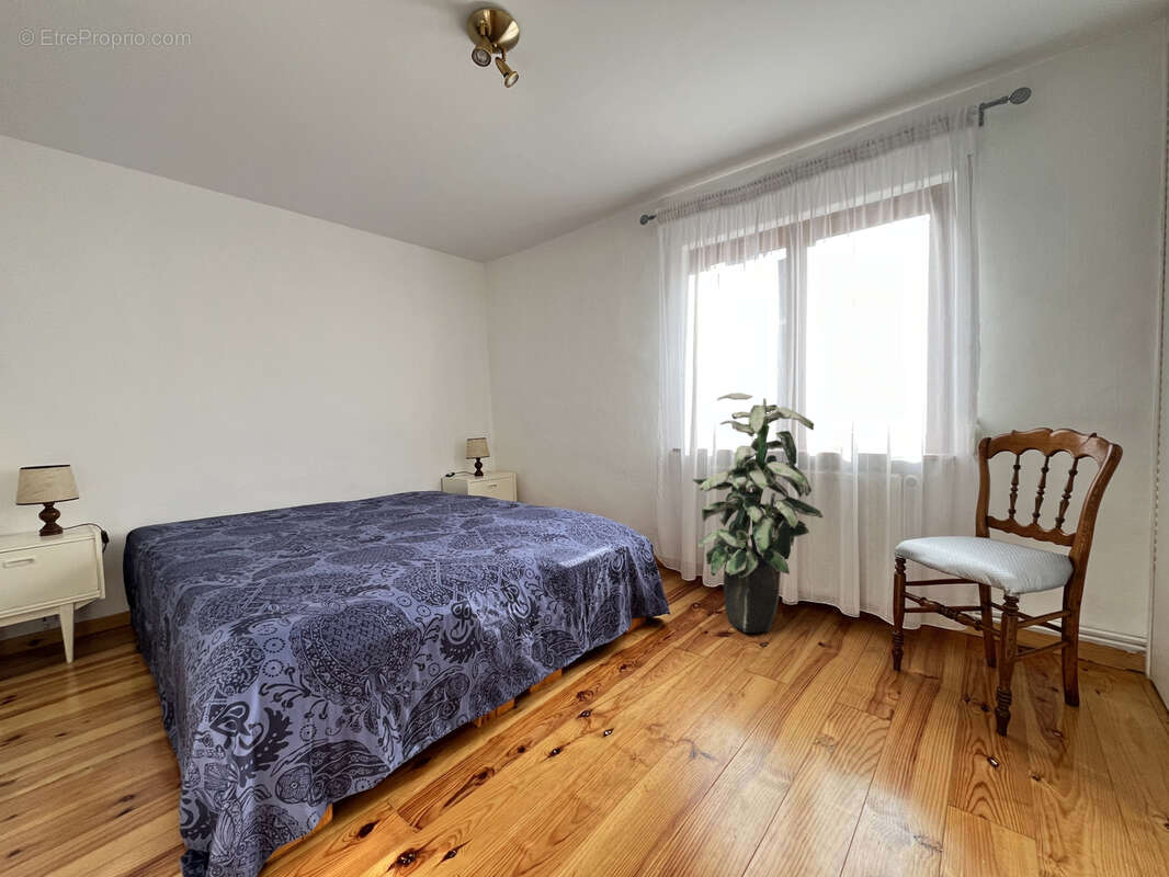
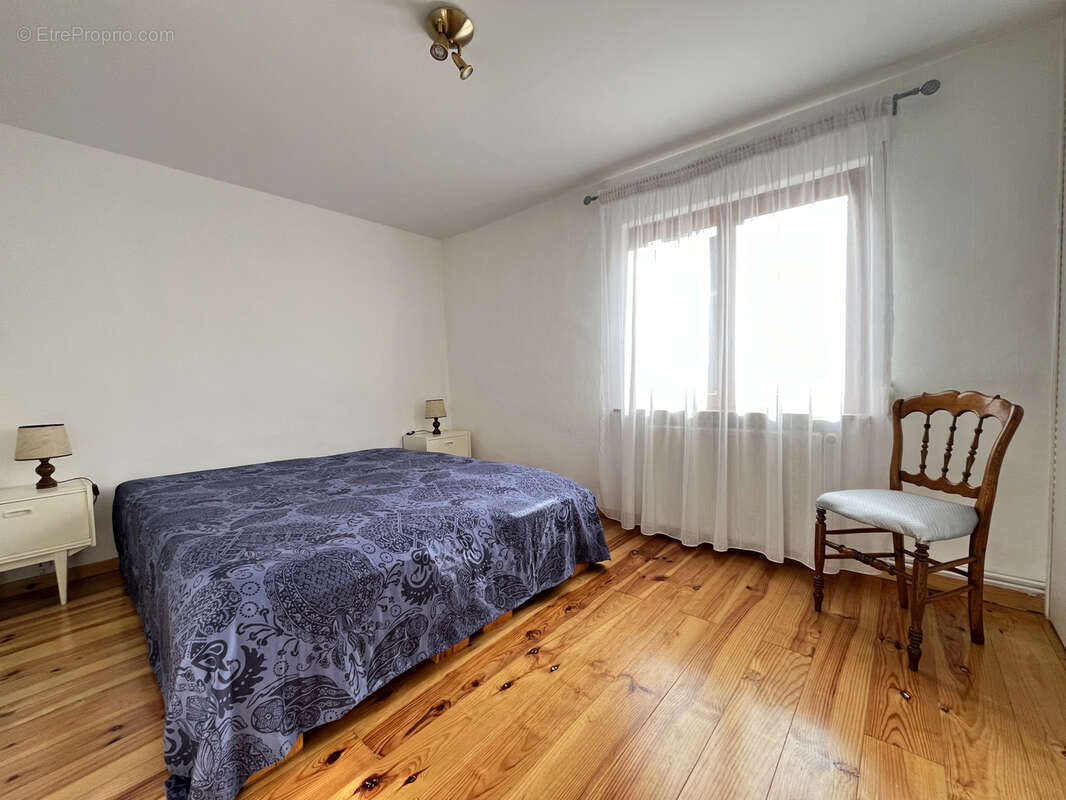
- indoor plant [691,392,824,634]
